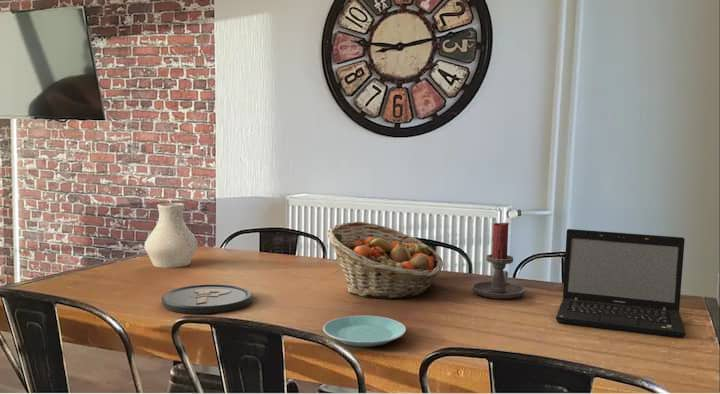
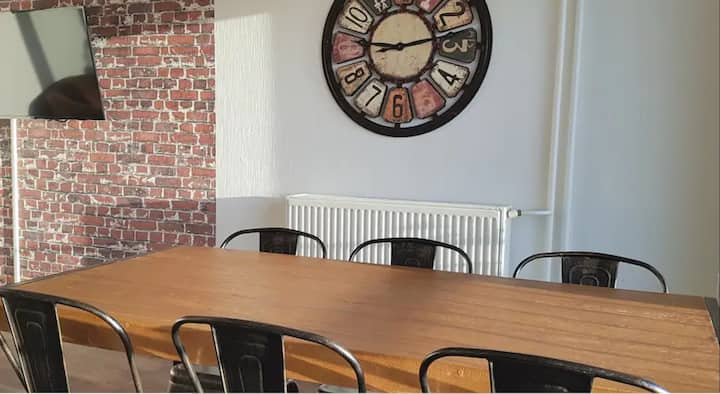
- candle holder [471,221,526,300]
- fruit basket [326,221,444,300]
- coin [161,283,253,315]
- laptop [555,228,687,339]
- vase [144,202,198,269]
- plate [322,315,407,348]
